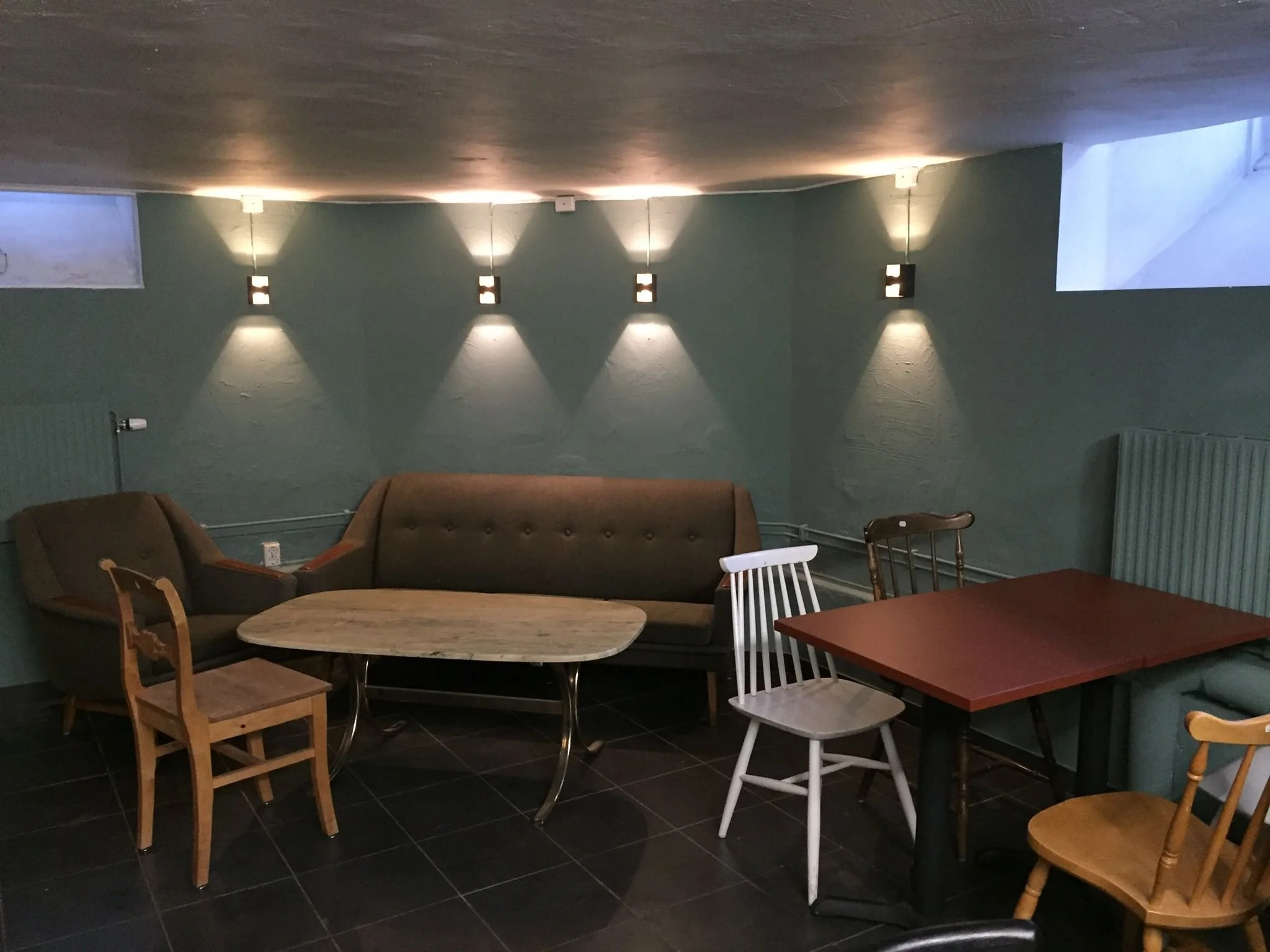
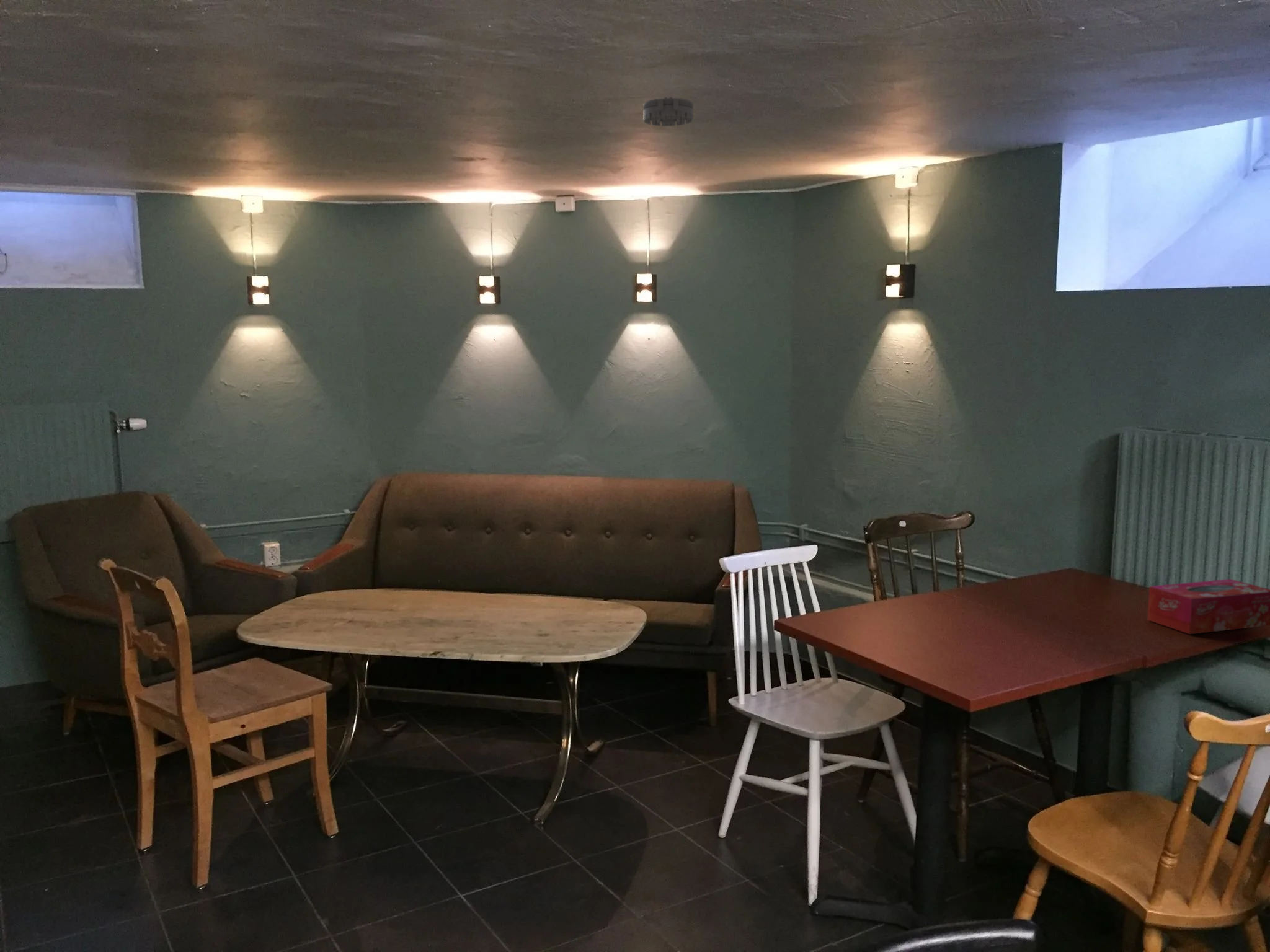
+ smoke detector [642,97,694,127]
+ tissue box [1147,578,1270,635]
